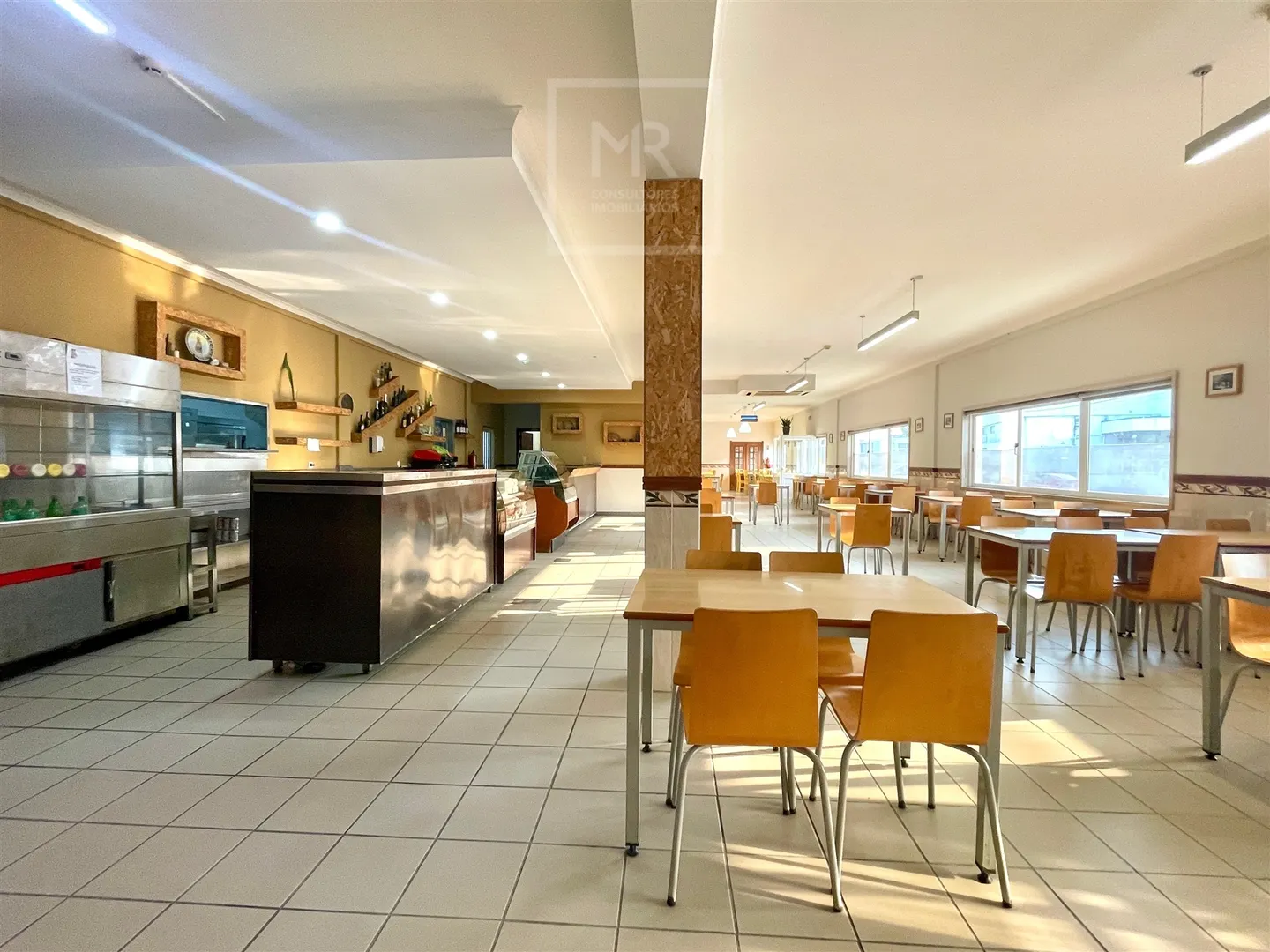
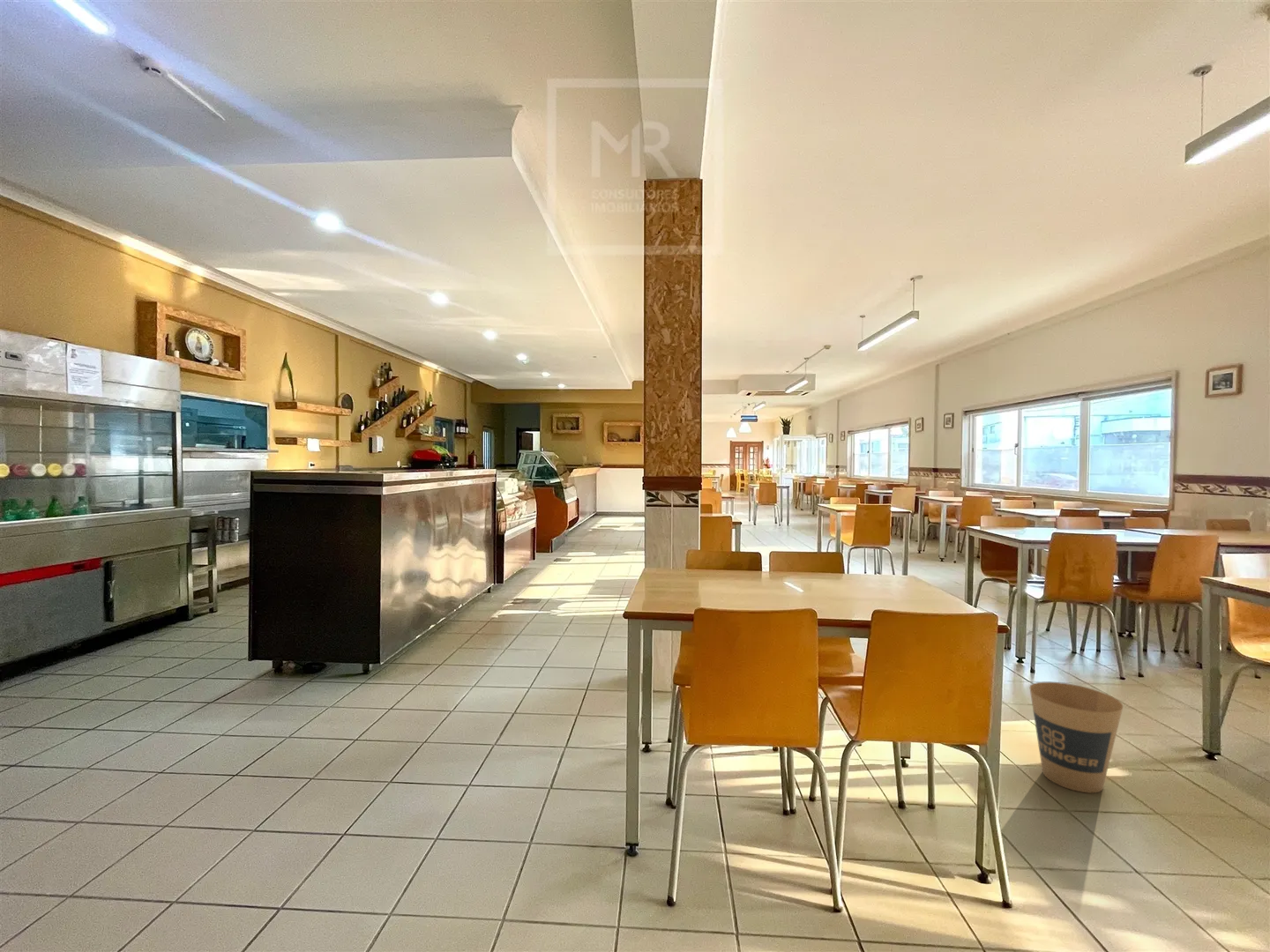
+ trash can [1028,681,1124,794]
